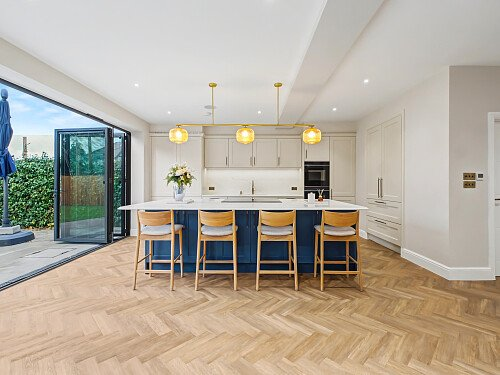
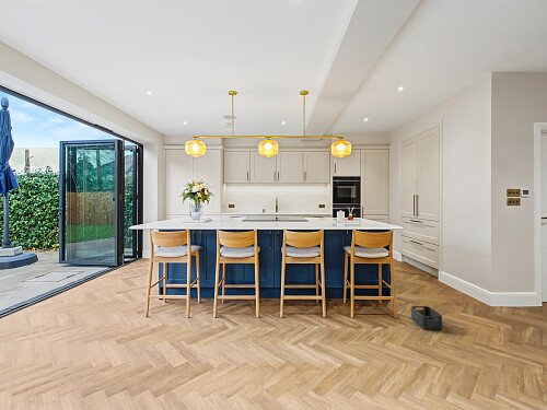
+ storage bin [410,305,443,330]
